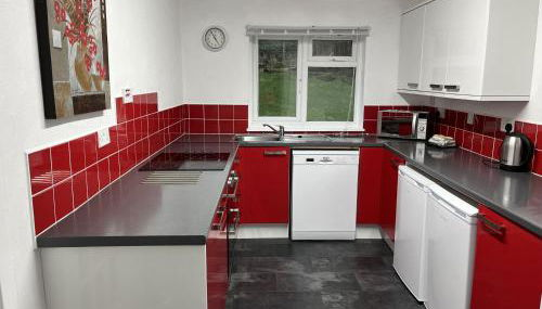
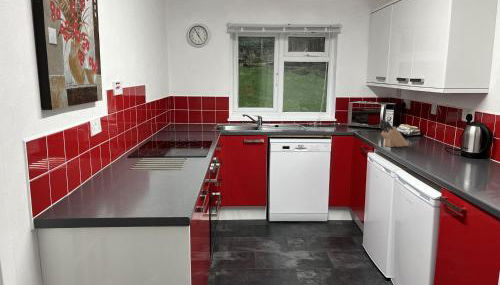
+ knife block [379,119,410,148]
